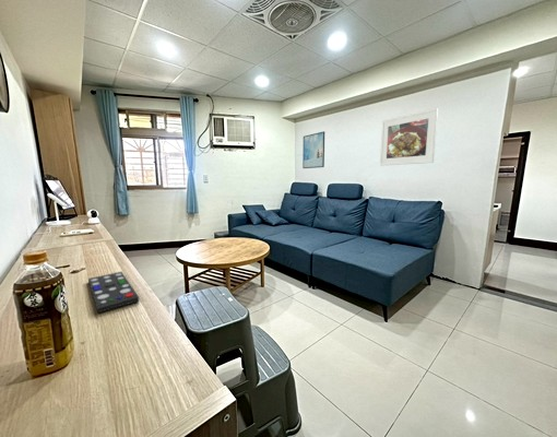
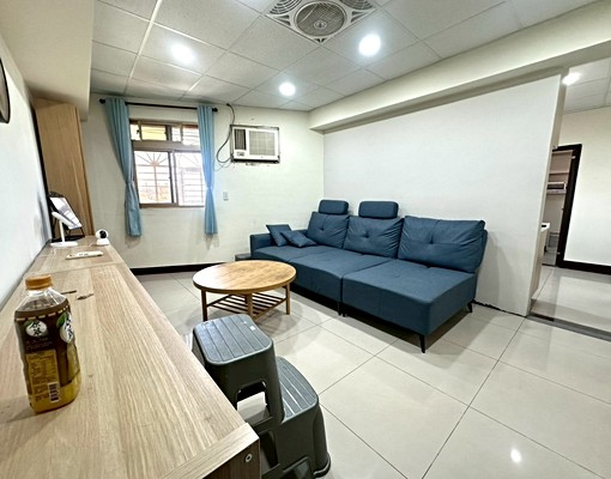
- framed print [301,130,325,169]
- remote control [87,271,141,315]
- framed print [379,107,439,167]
